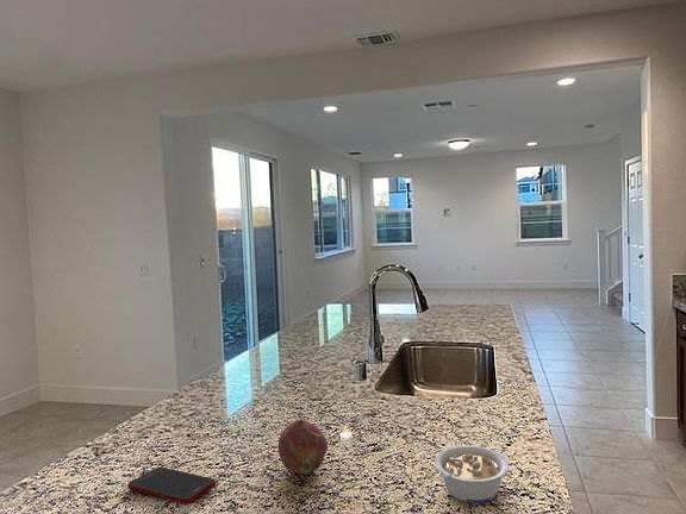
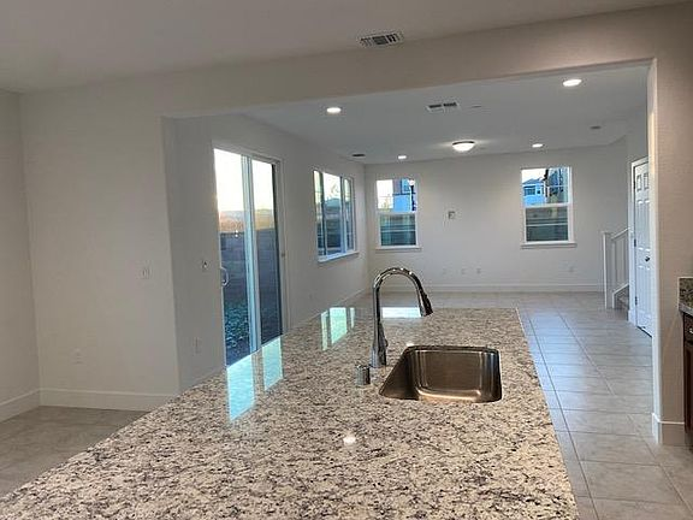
- legume [434,444,510,504]
- fruit [277,419,329,476]
- cell phone [126,466,217,504]
